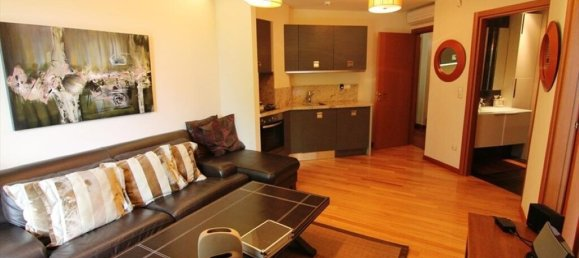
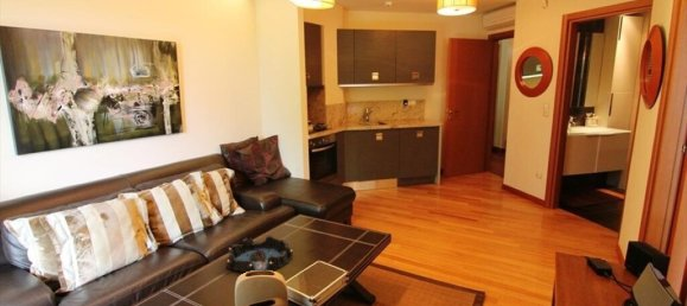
+ decorative bowl [224,235,294,274]
